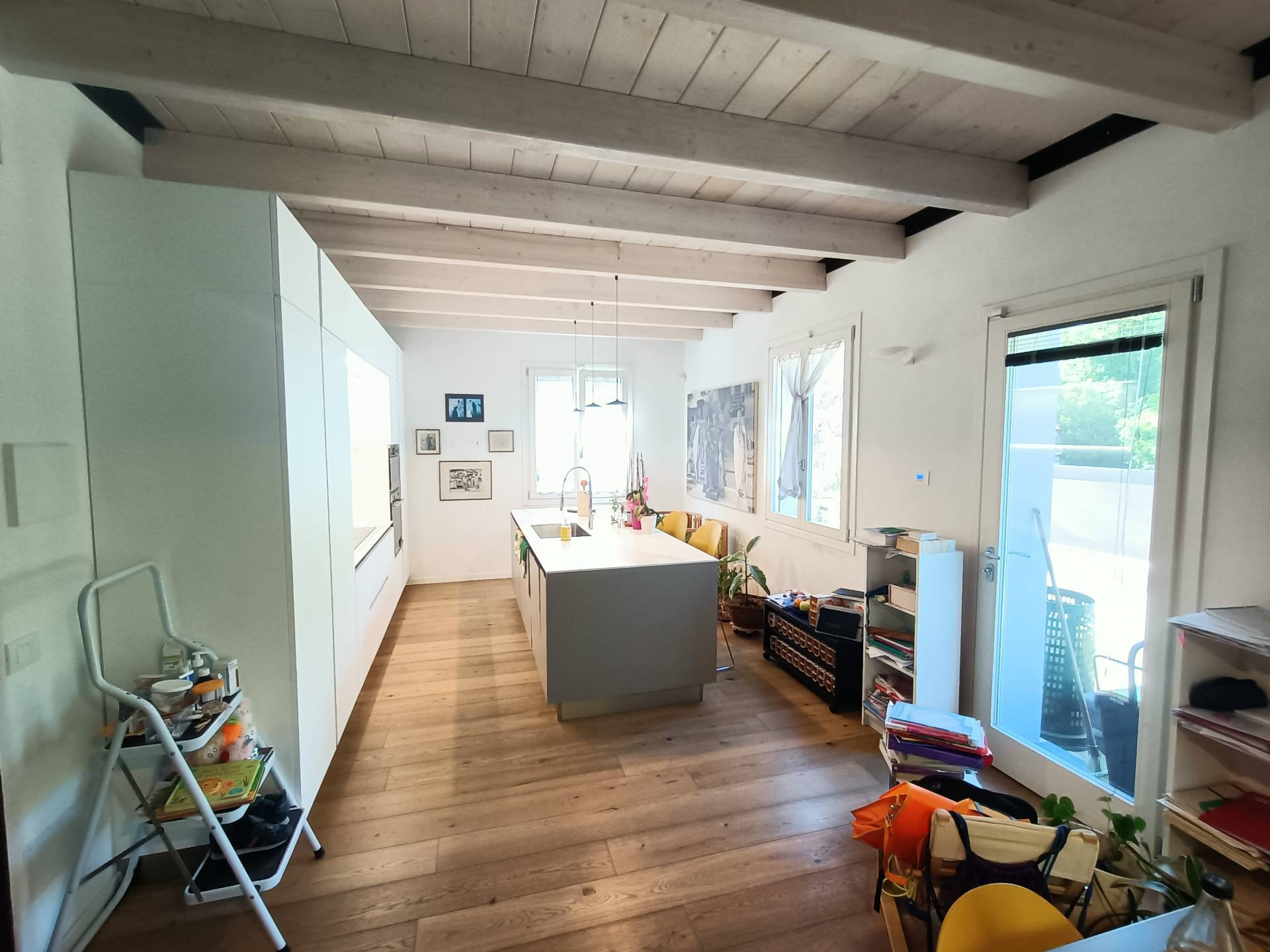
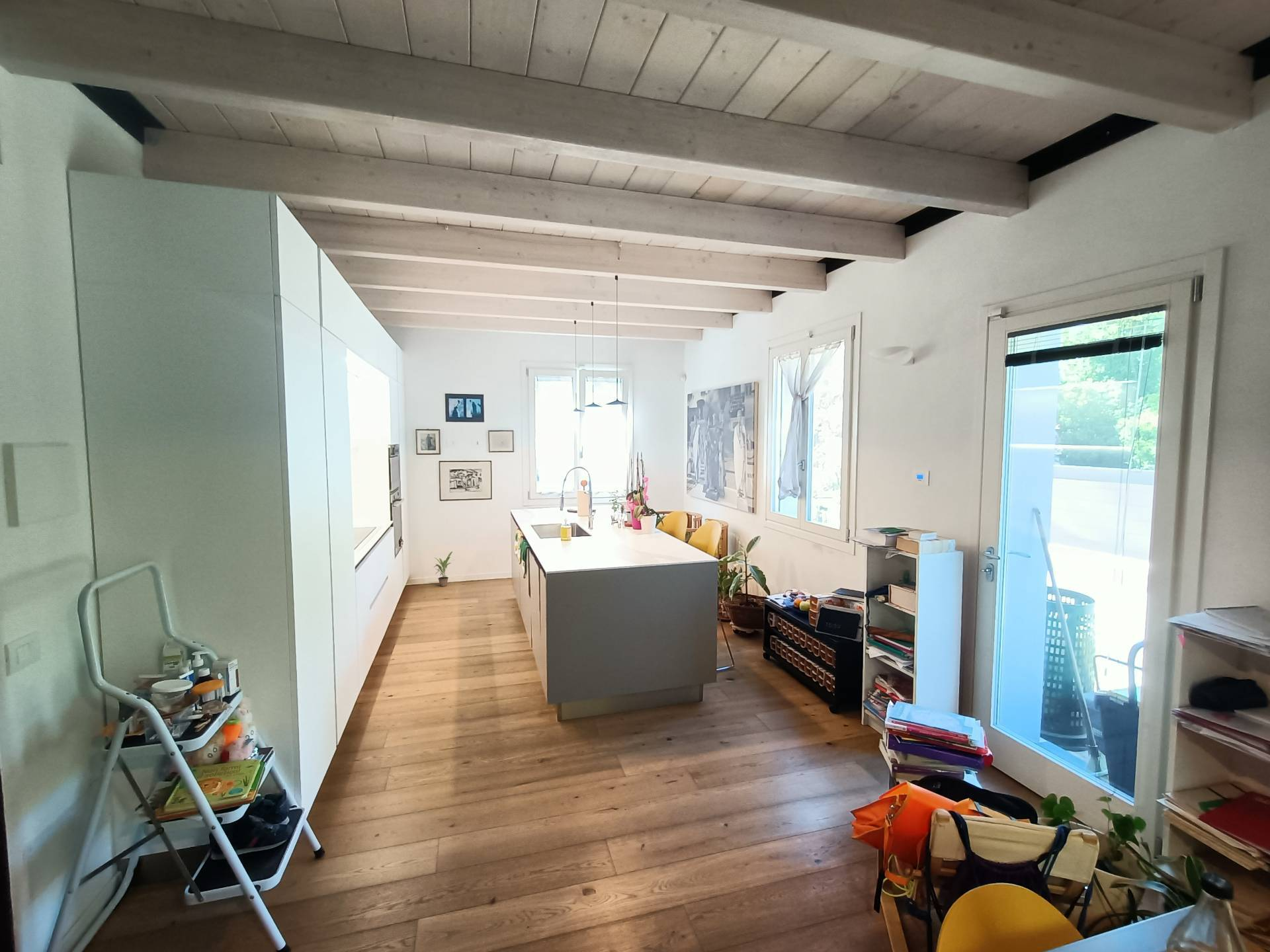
+ potted plant [433,551,454,587]
